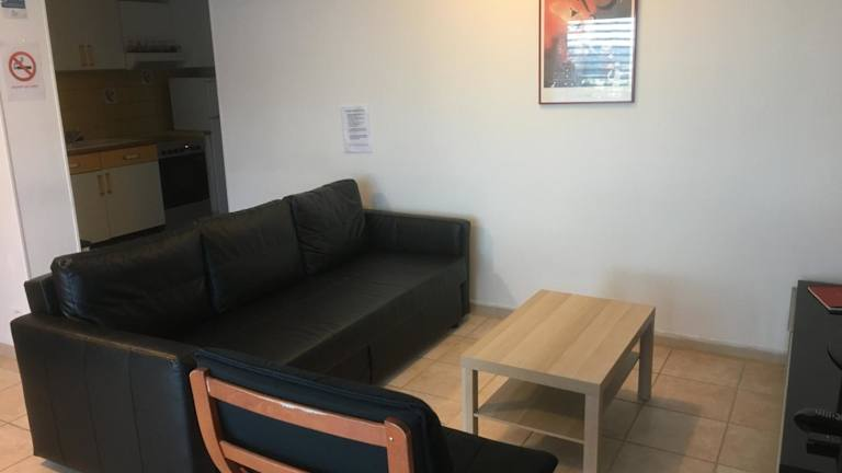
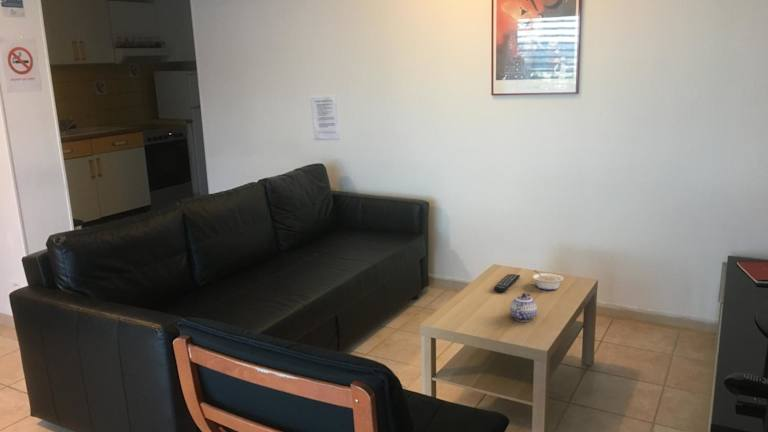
+ legume [532,269,564,291]
+ teapot [509,292,538,323]
+ remote control [493,273,521,293]
